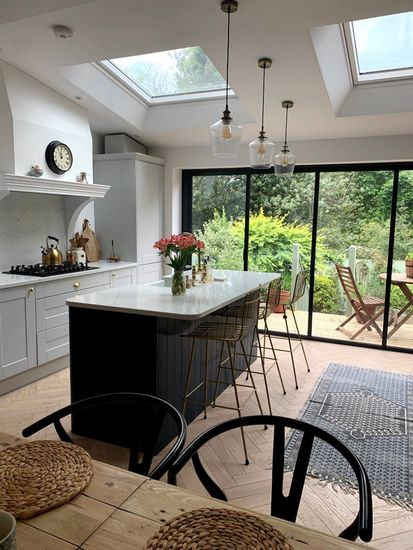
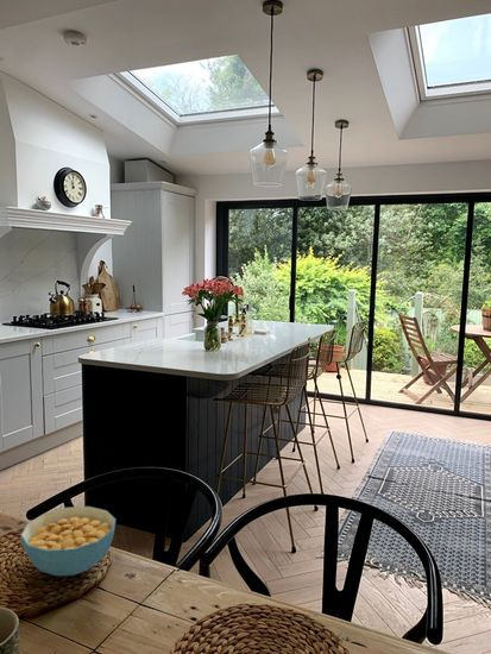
+ cereal bowl [19,505,117,577]
